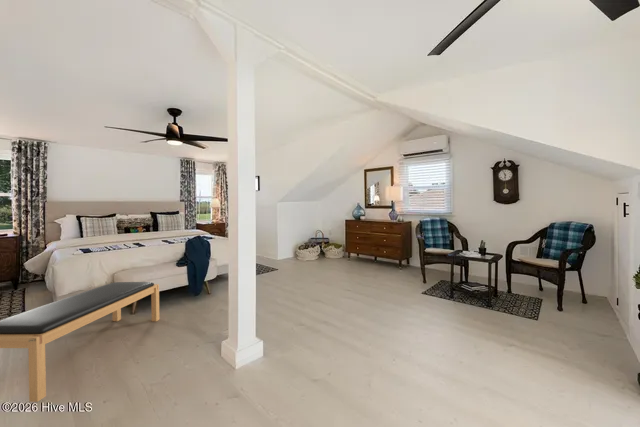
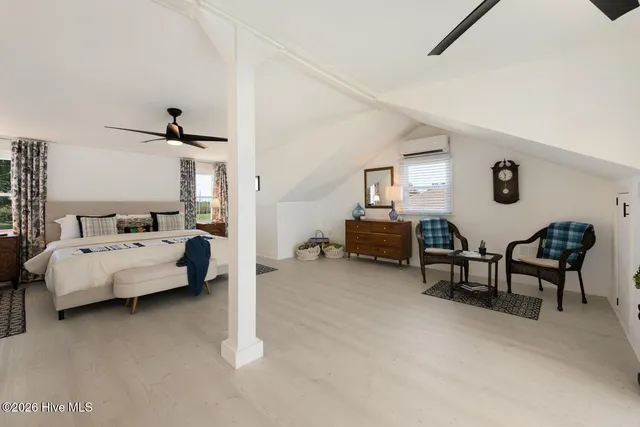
- bench [0,281,160,403]
